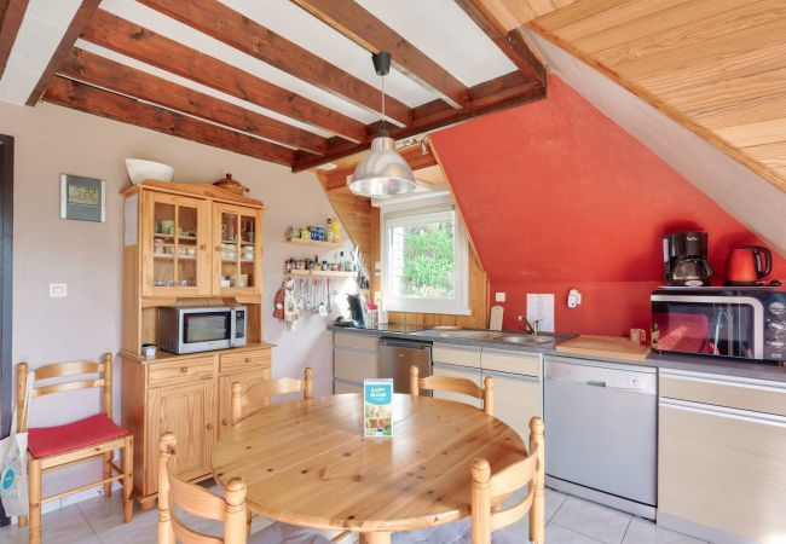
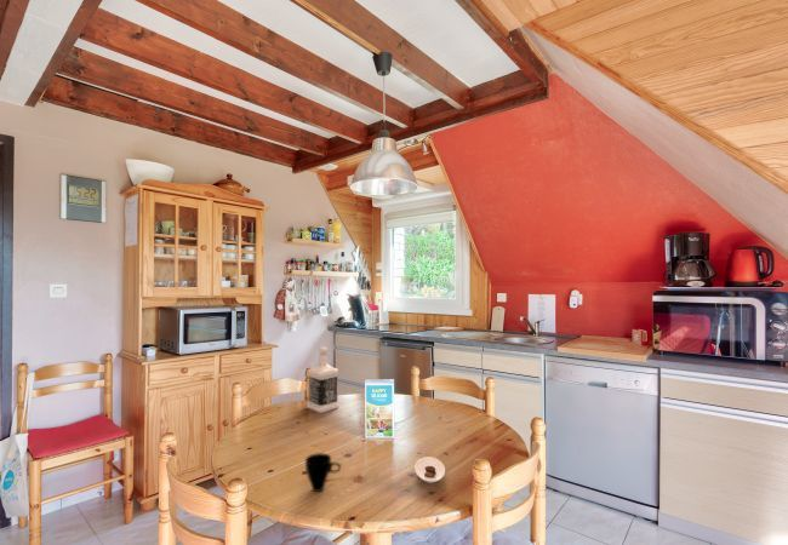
+ cup [304,452,342,493]
+ bottle [306,345,339,414]
+ saucer [413,455,446,484]
